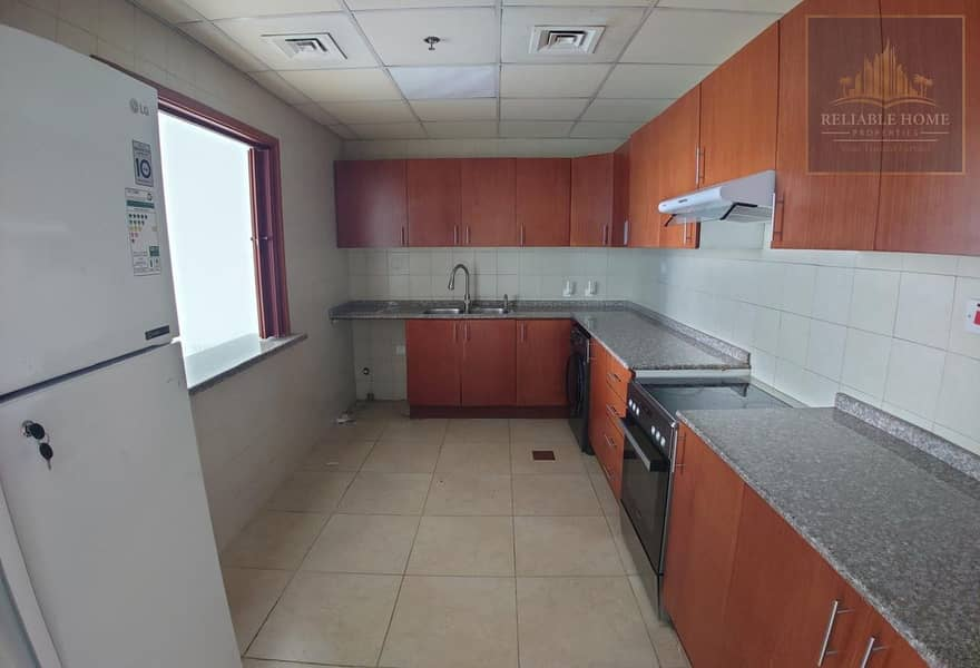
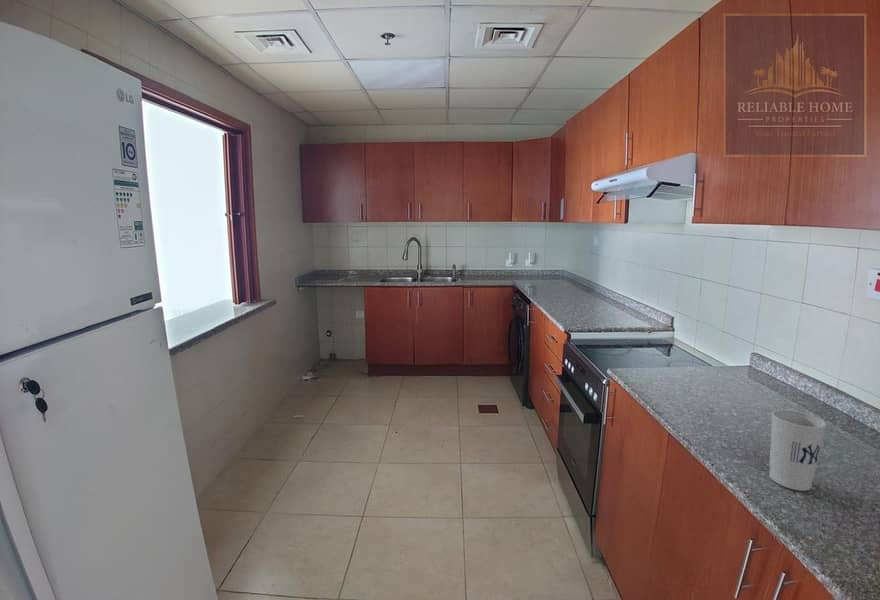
+ cup [768,409,827,492]
